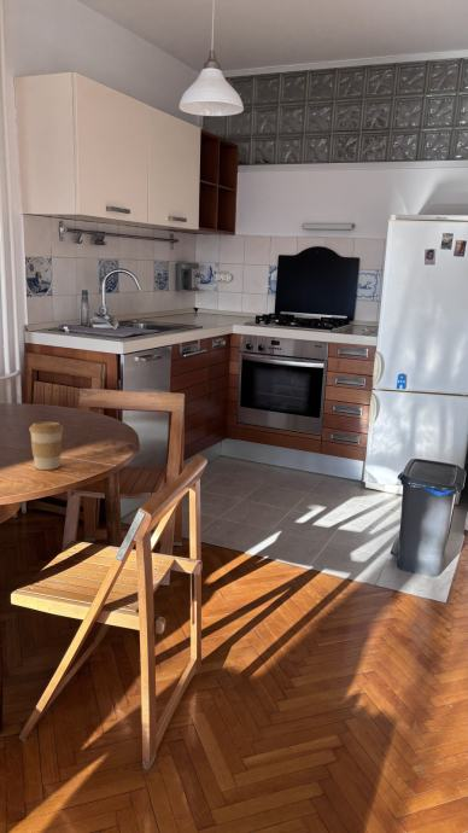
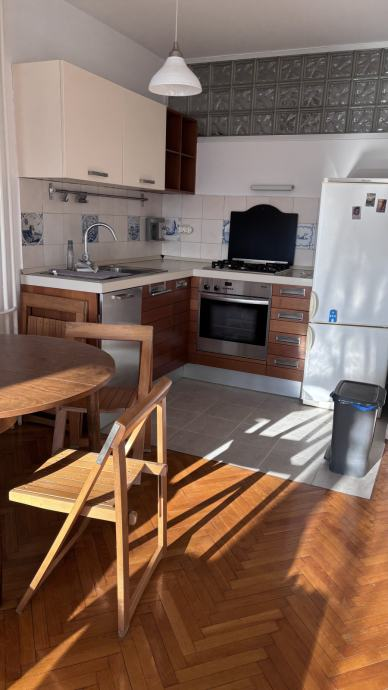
- coffee cup [28,421,65,471]
